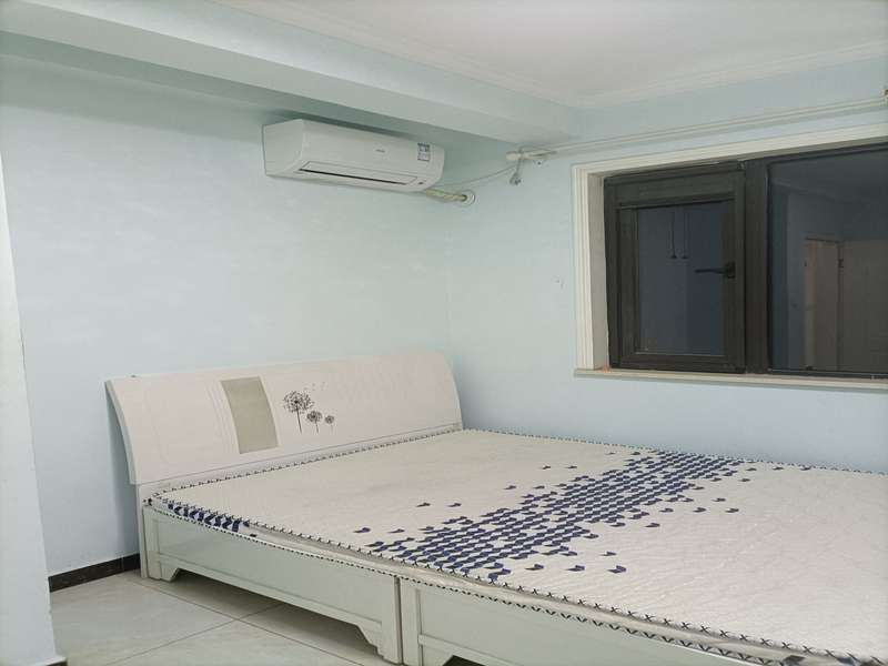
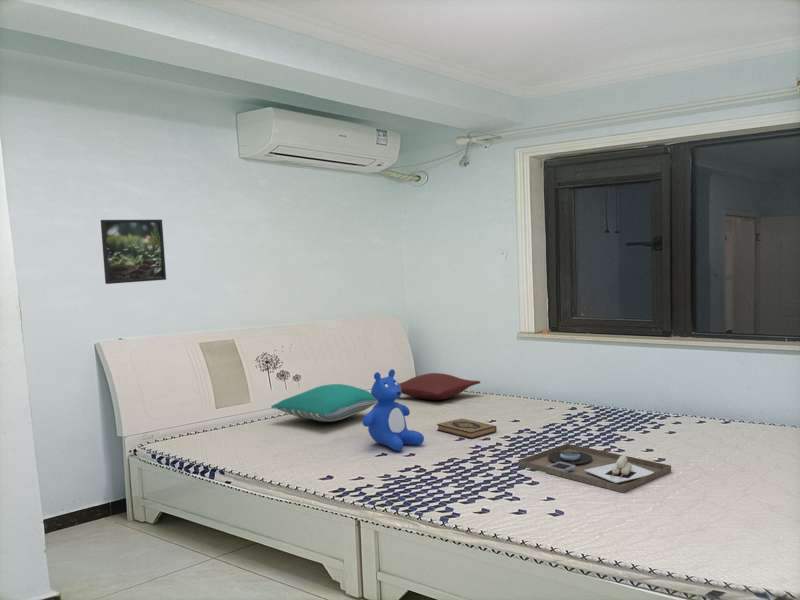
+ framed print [100,219,167,285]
+ pillow [399,372,481,401]
+ pillow [270,383,378,423]
+ platter [517,443,672,493]
+ teddy bear [361,368,425,452]
+ hardback book [436,418,498,440]
